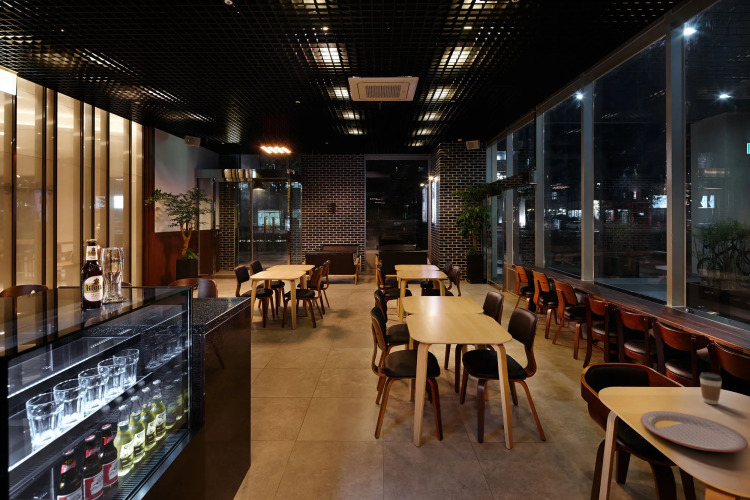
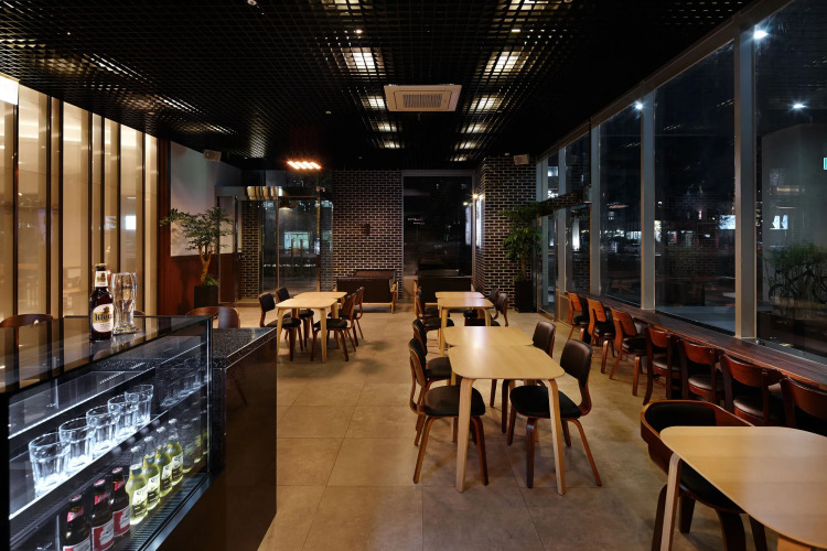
- coffee cup [699,371,723,405]
- plate [639,410,749,453]
